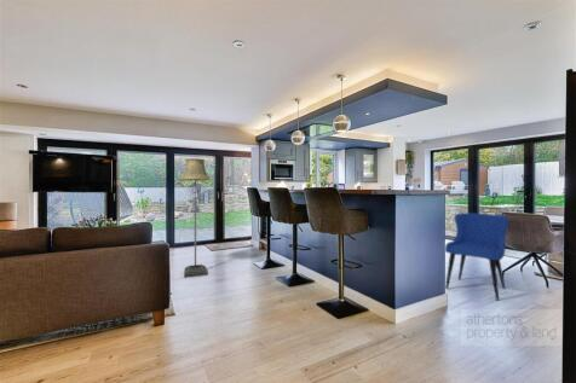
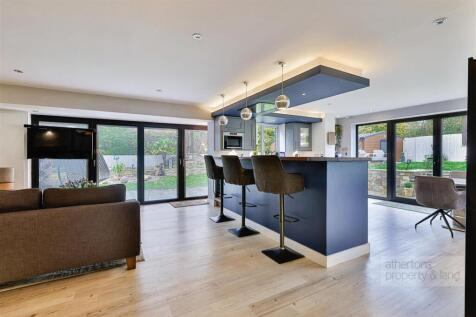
- floor lamp [178,157,212,278]
- dining chair [444,211,511,302]
